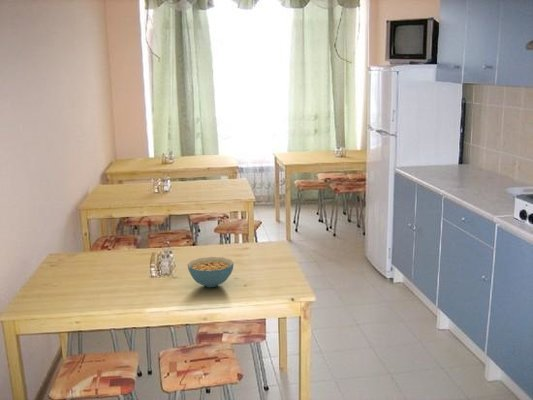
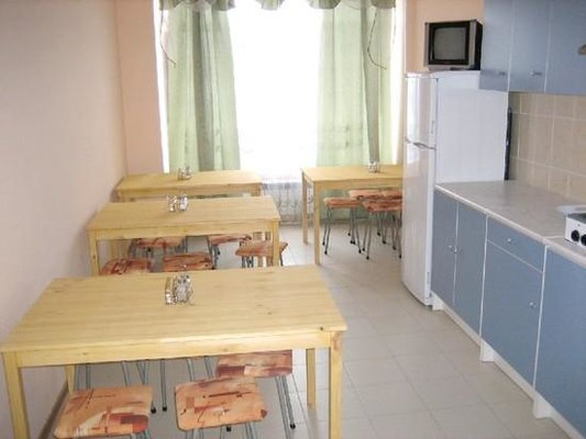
- cereal bowl [187,256,235,288]
